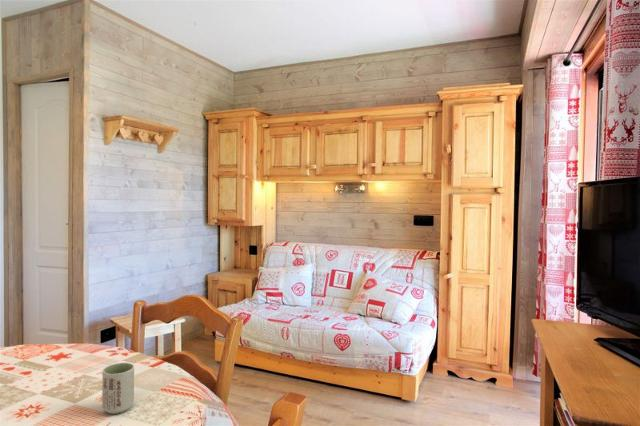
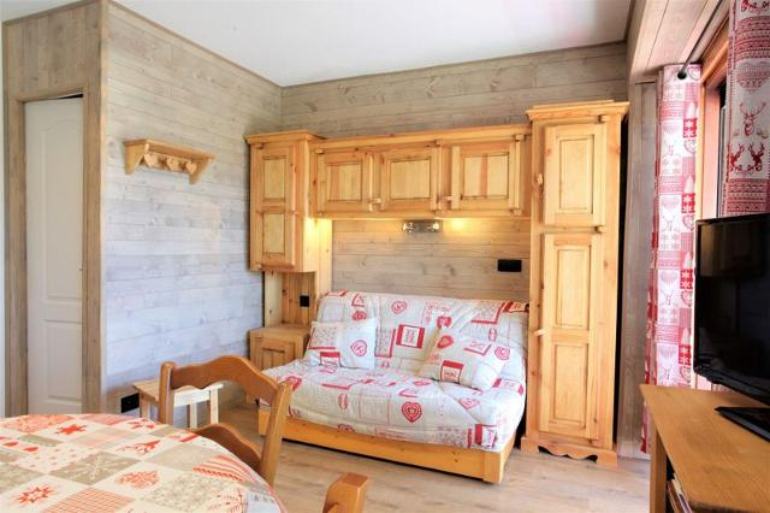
- cup [101,362,135,415]
